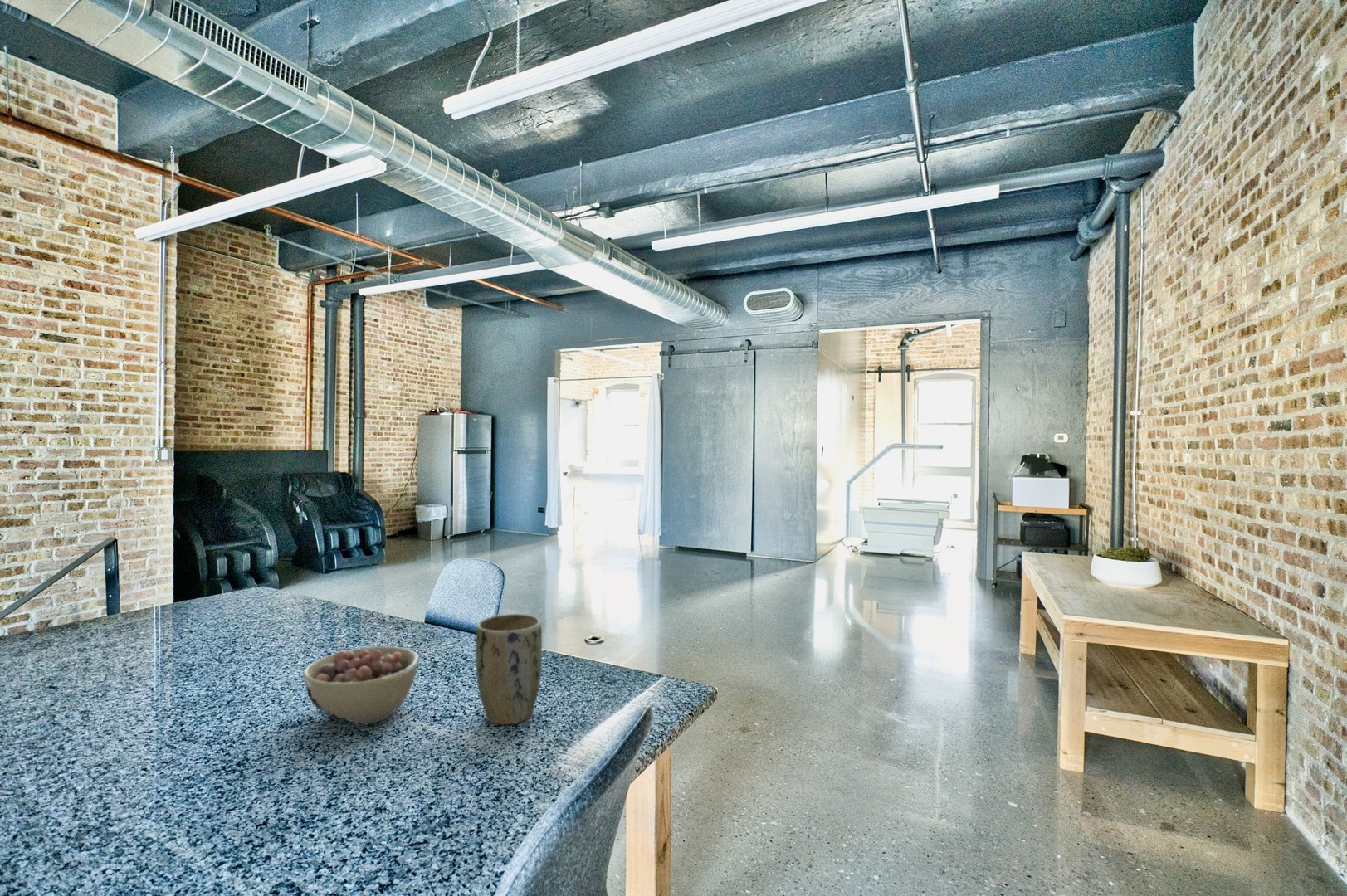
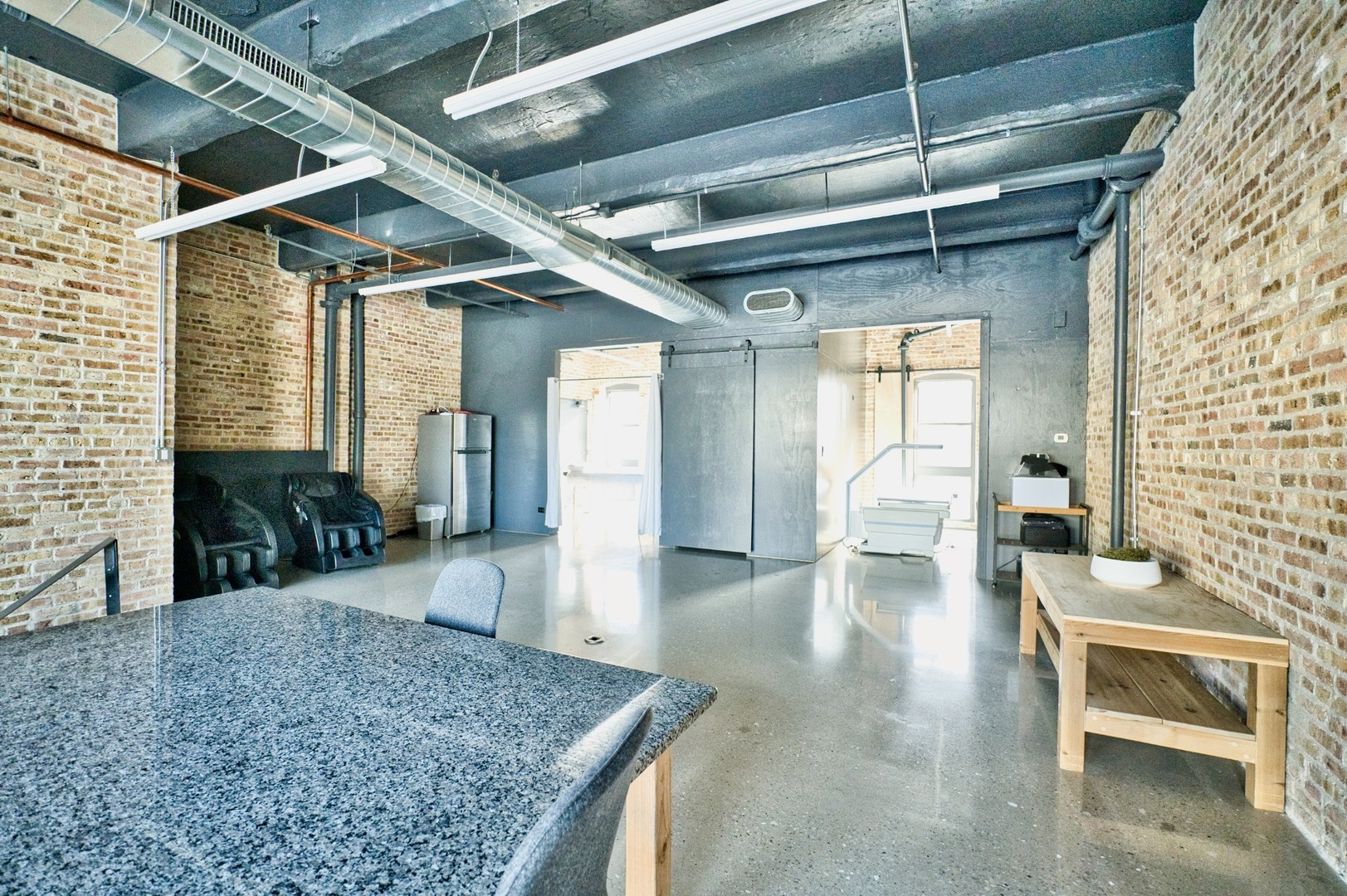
- bowl [302,645,420,728]
- plant pot [475,613,543,725]
